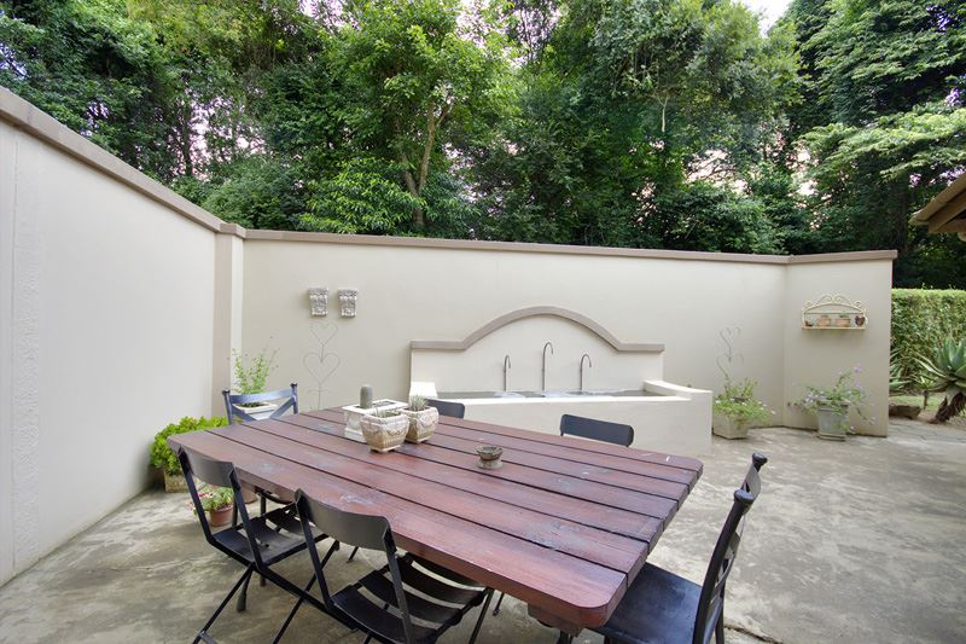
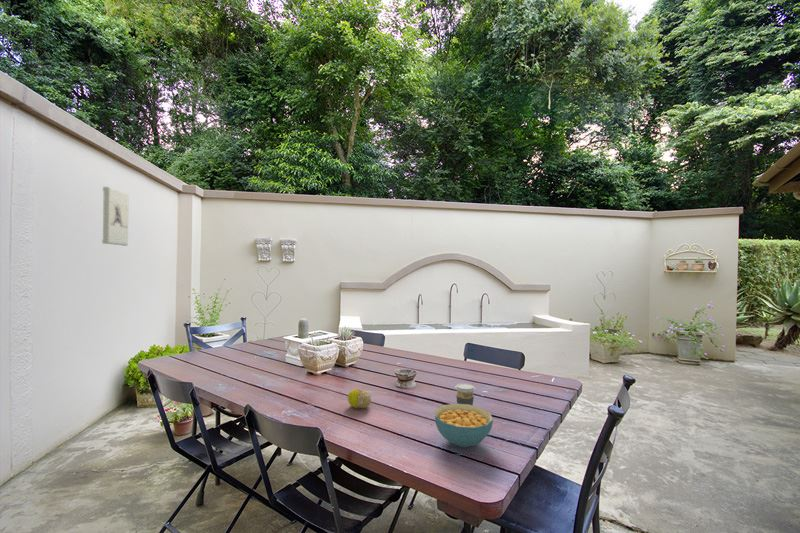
+ fruit [347,388,372,409]
+ wall sculpture [101,186,130,247]
+ coffee cup [454,382,476,406]
+ cereal bowl [434,403,494,448]
